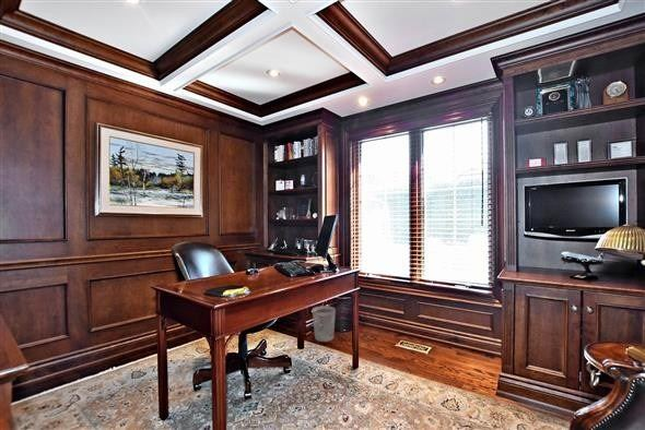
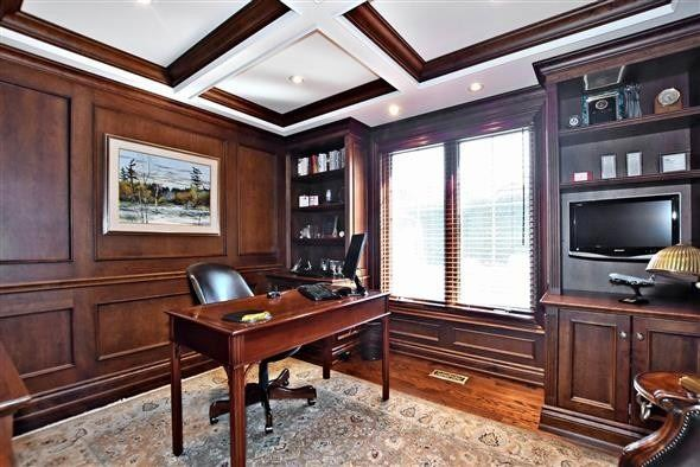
- wastebasket [312,304,337,343]
